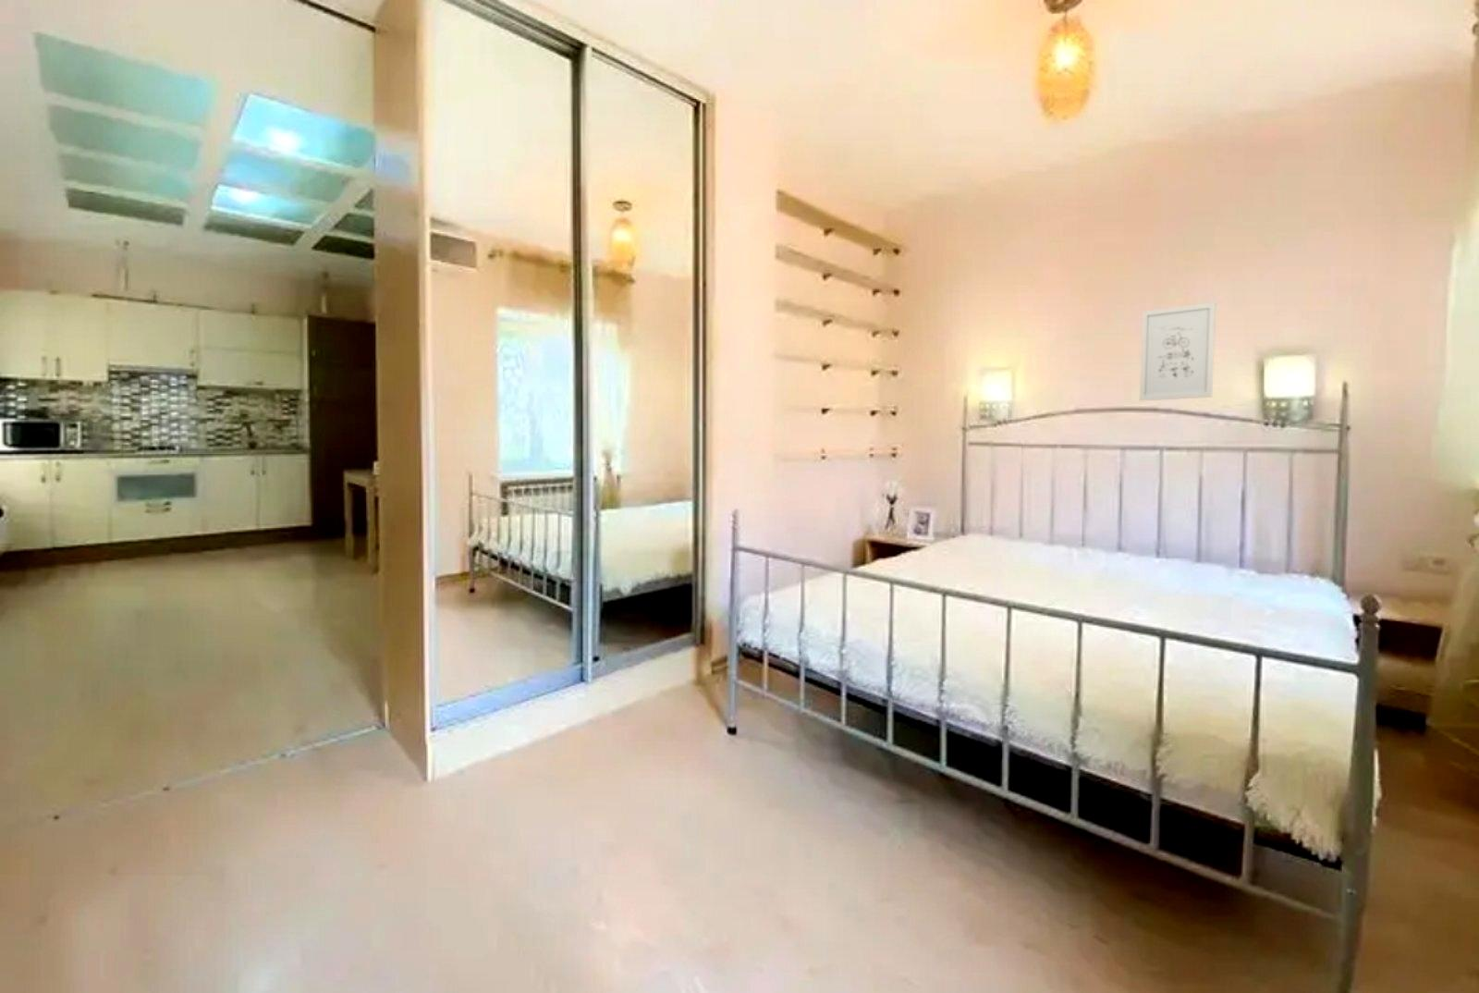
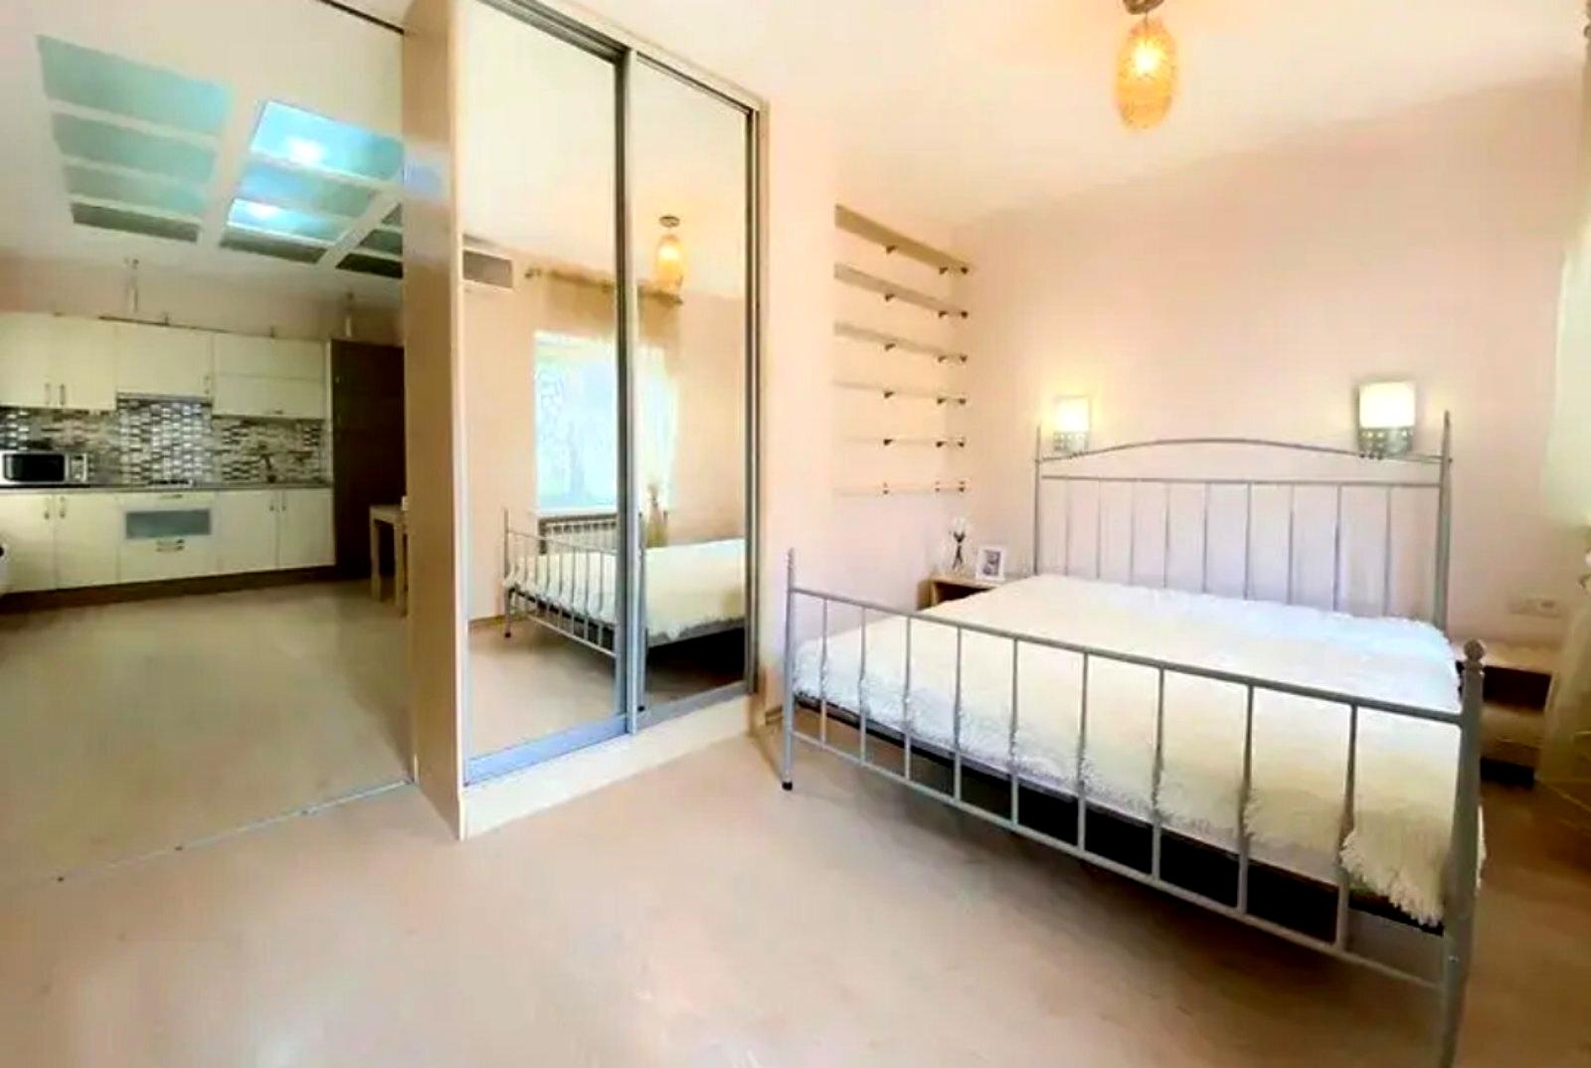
- wall art [1139,301,1216,401]
